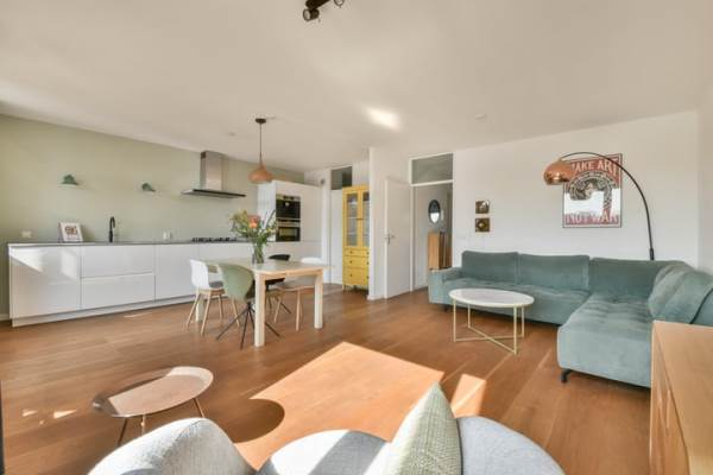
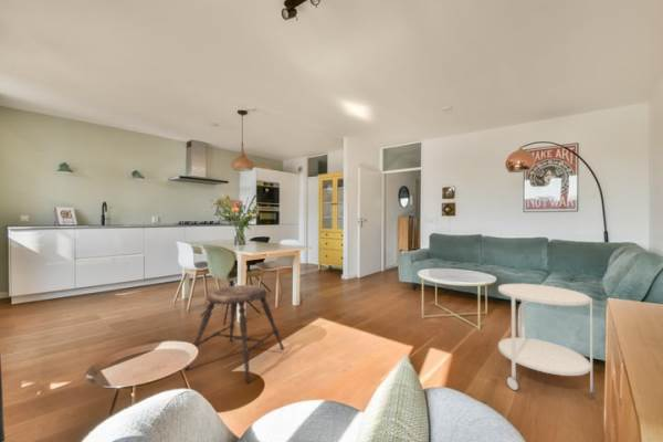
+ side table [497,282,596,400]
+ stool [183,284,285,383]
